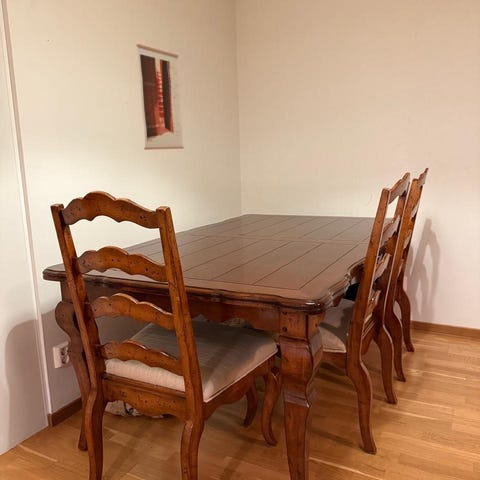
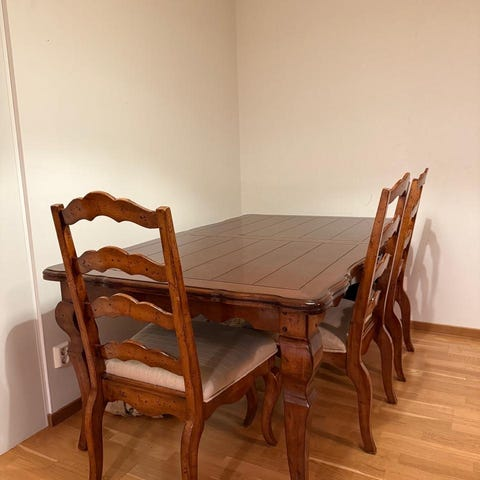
- wall art [135,43,185,151]
